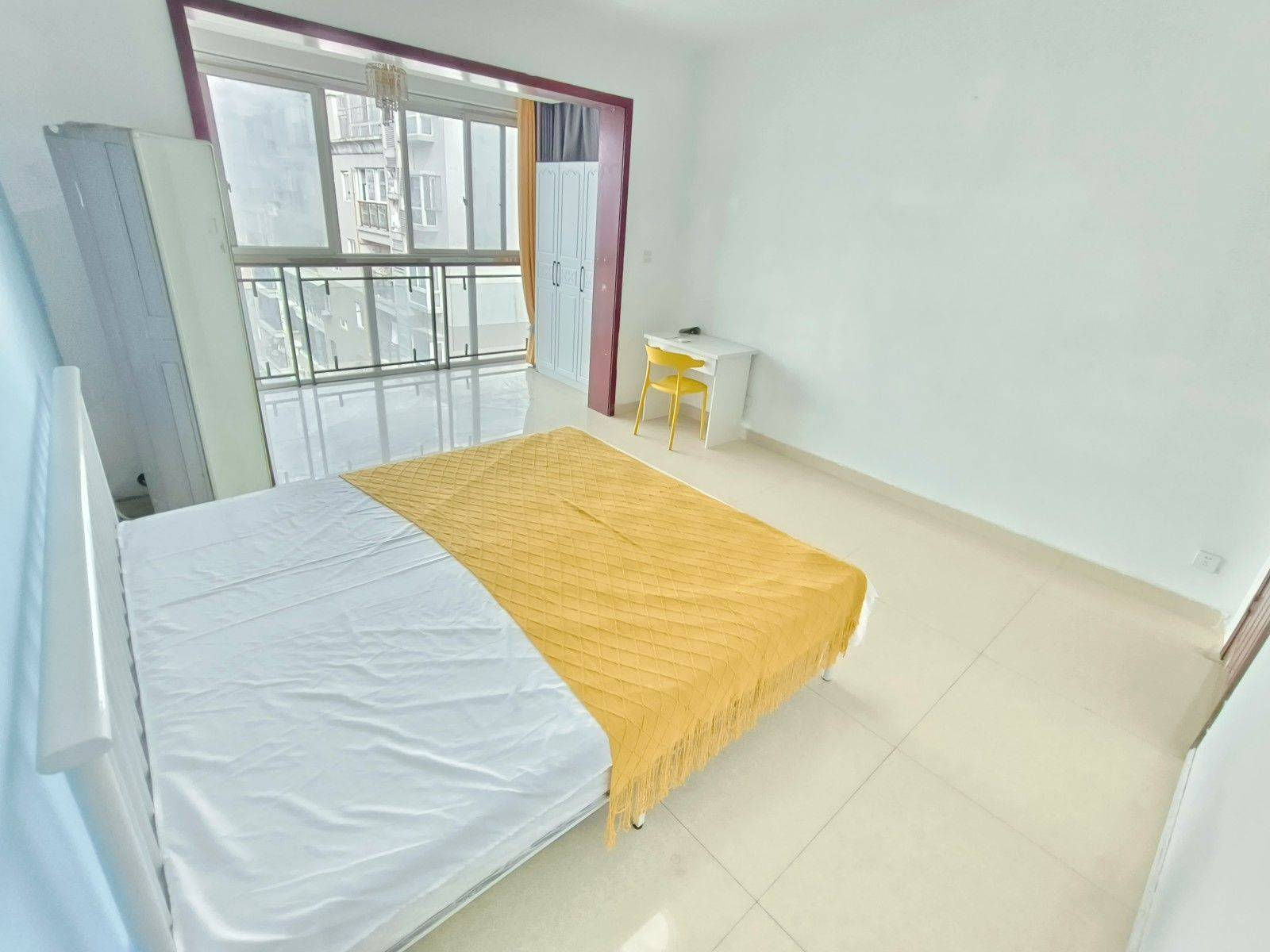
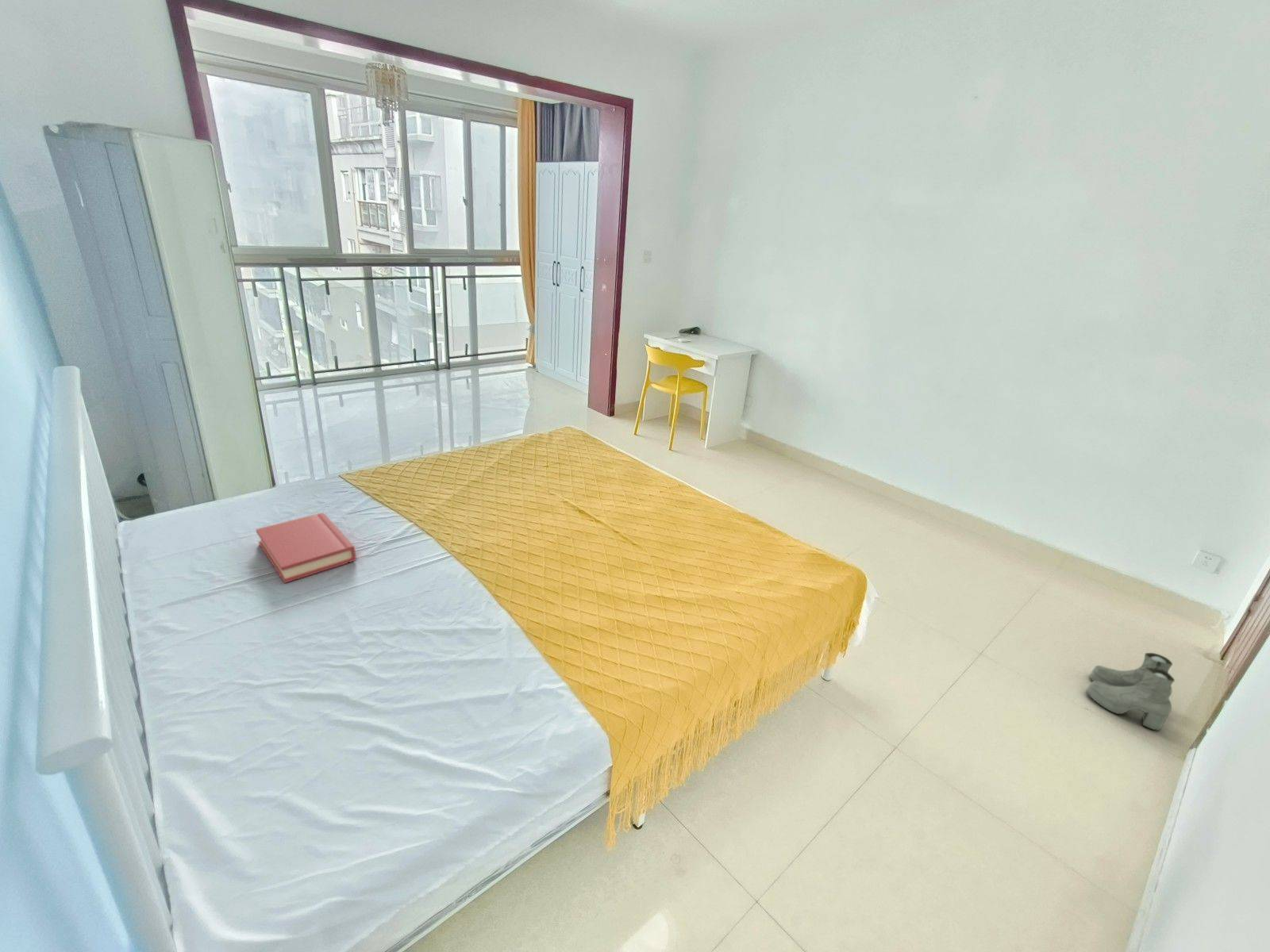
+ hardback book [255,512,357,584]
+ boots [1085,652,1176,731]
